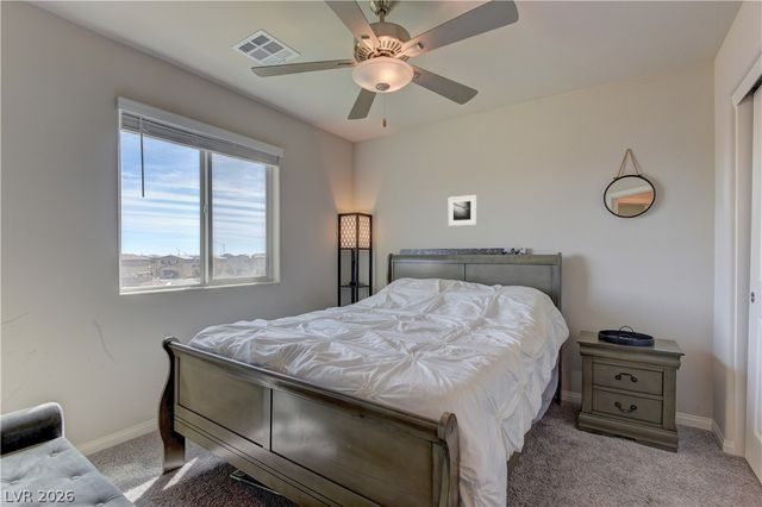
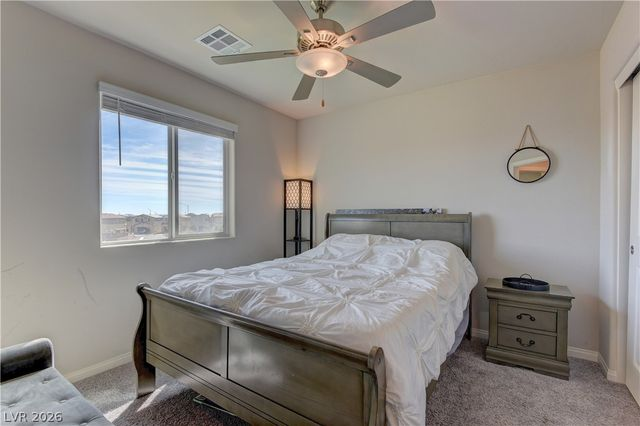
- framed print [446,194,477,227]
